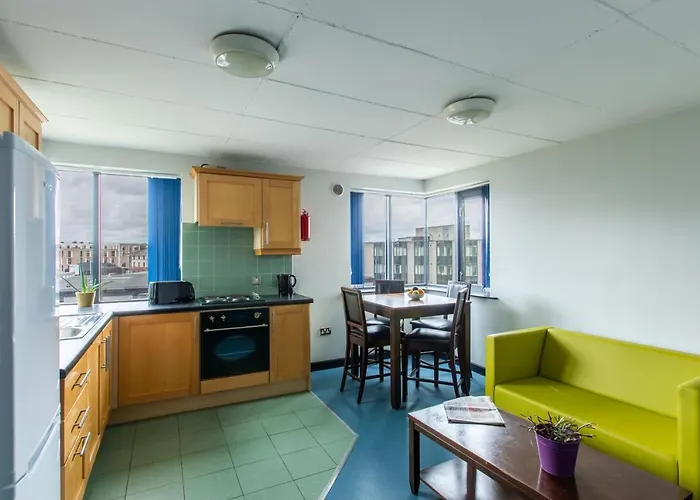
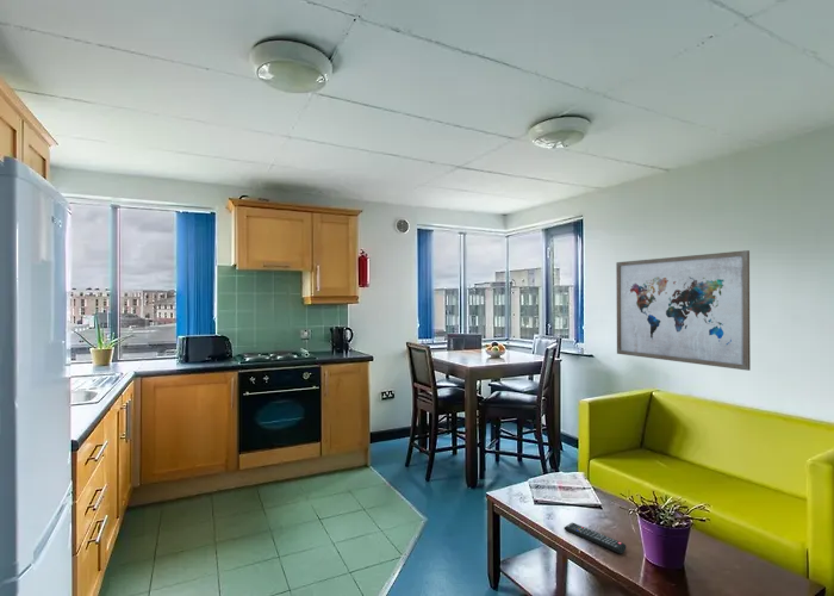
+ remote control [562,522,627,554]
+ wall art [615,249,752,372]
